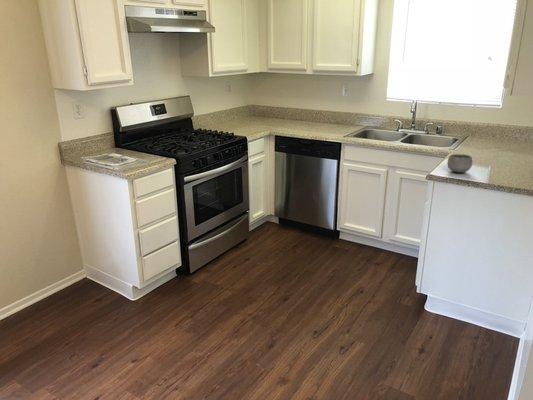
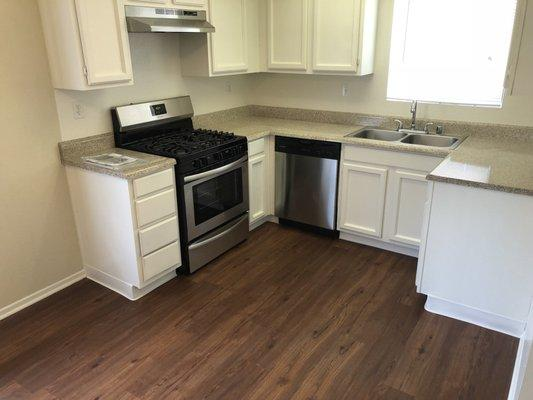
- bowl [446,153,474,174]
